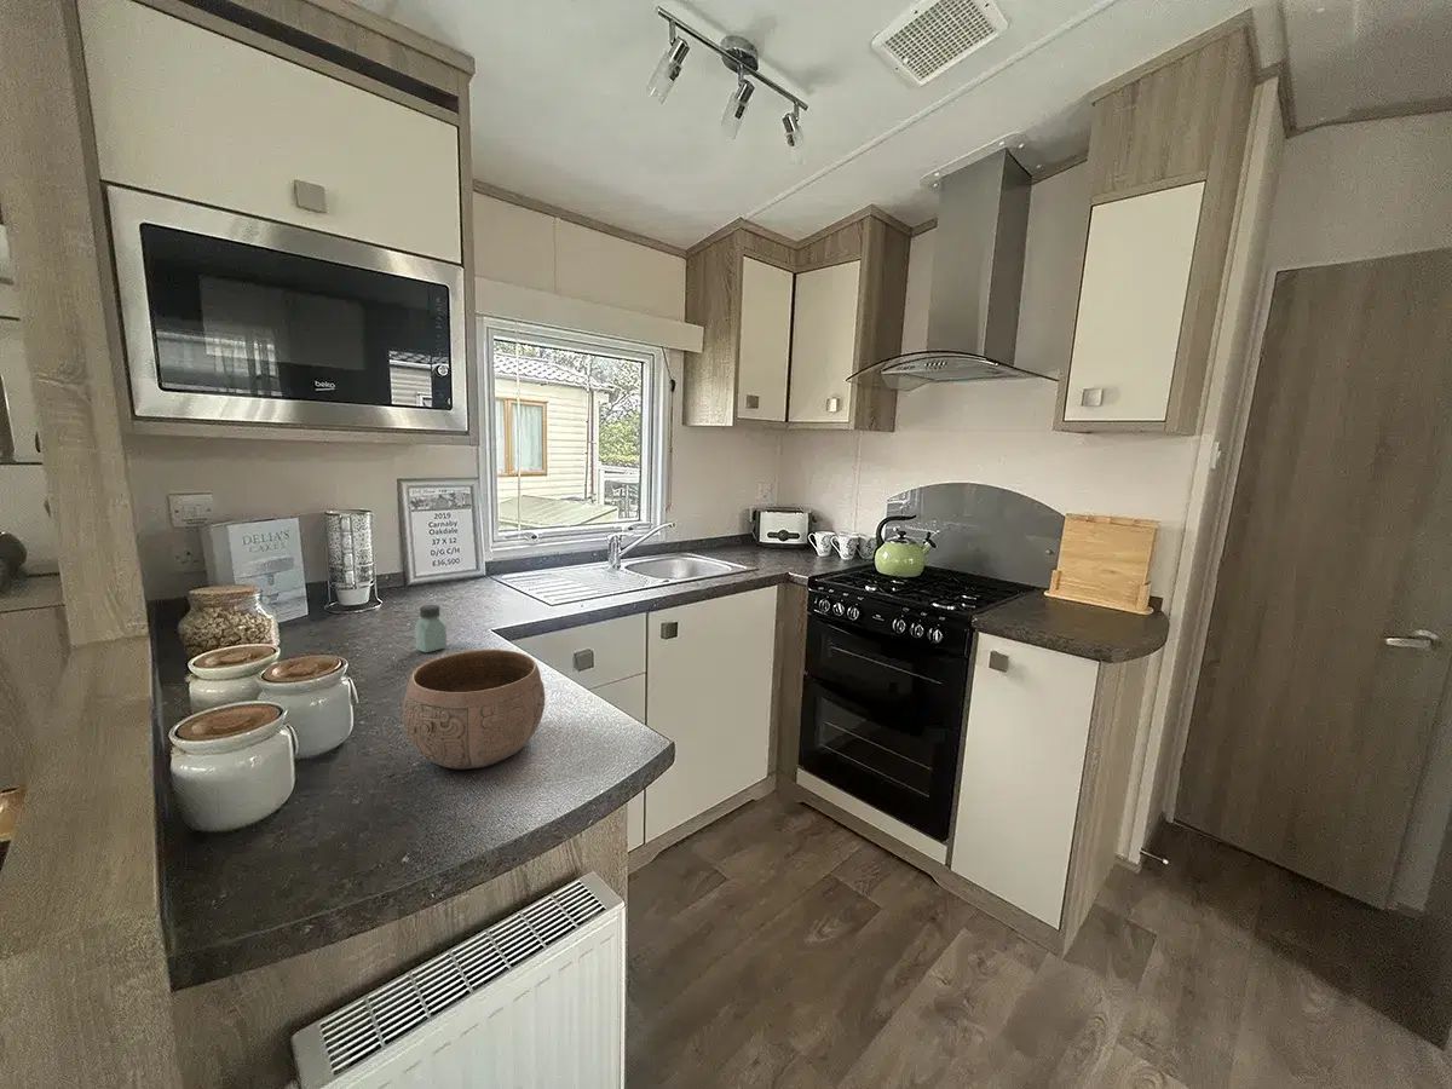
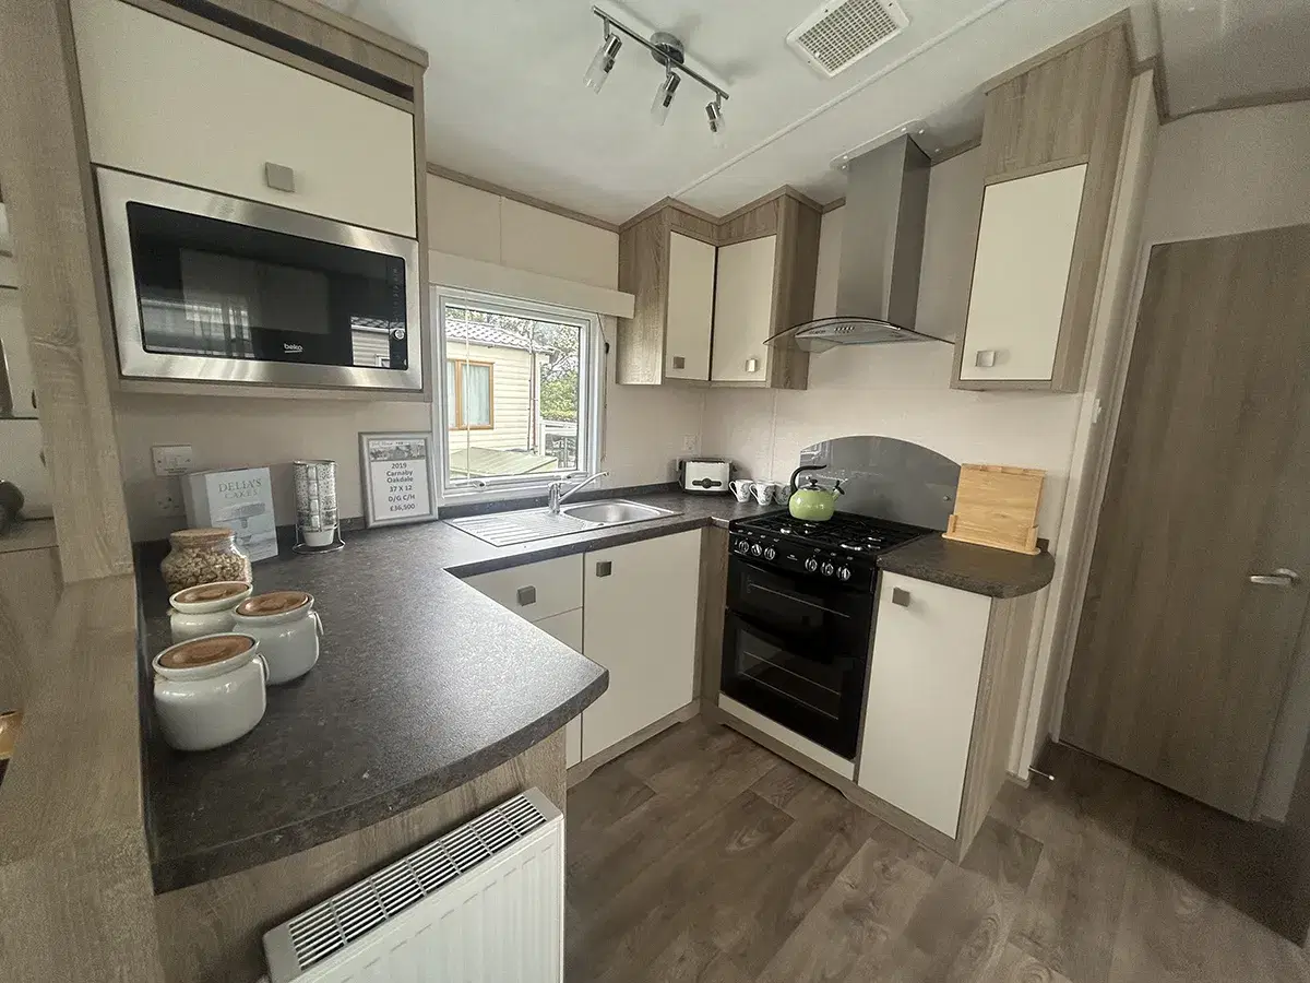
- saltshaker [414,604,448,653]
- bowl [402,649,546,771]
